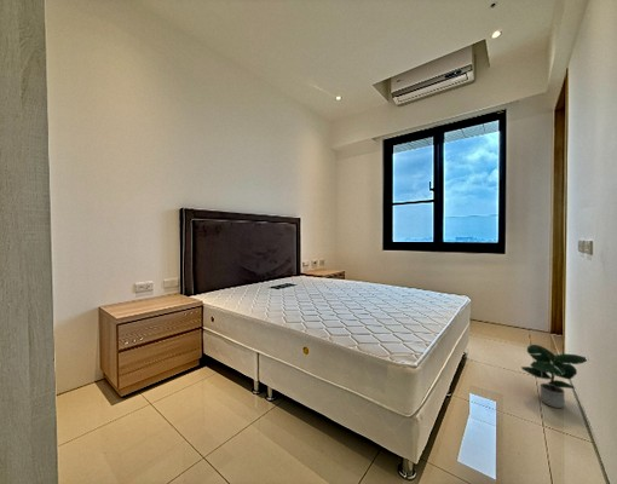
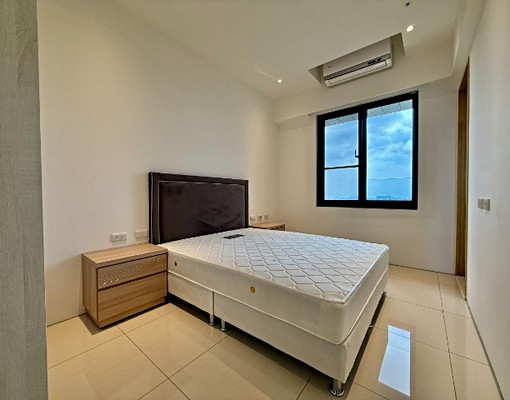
- potted plant [520,344,588,409]
